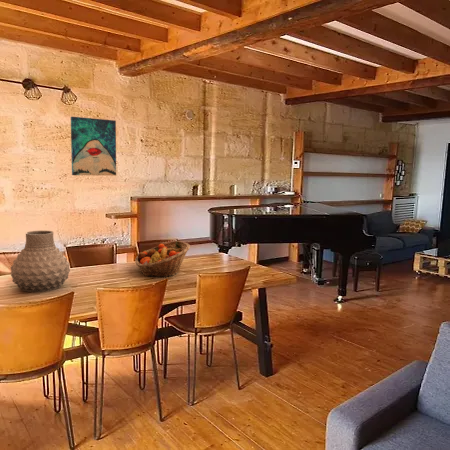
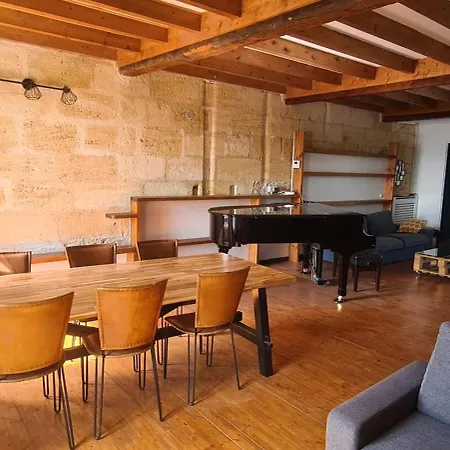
- vase [10,229,71,293]
- fruit basket [134,240,191,279]
- wall art [70,116,117,177]
